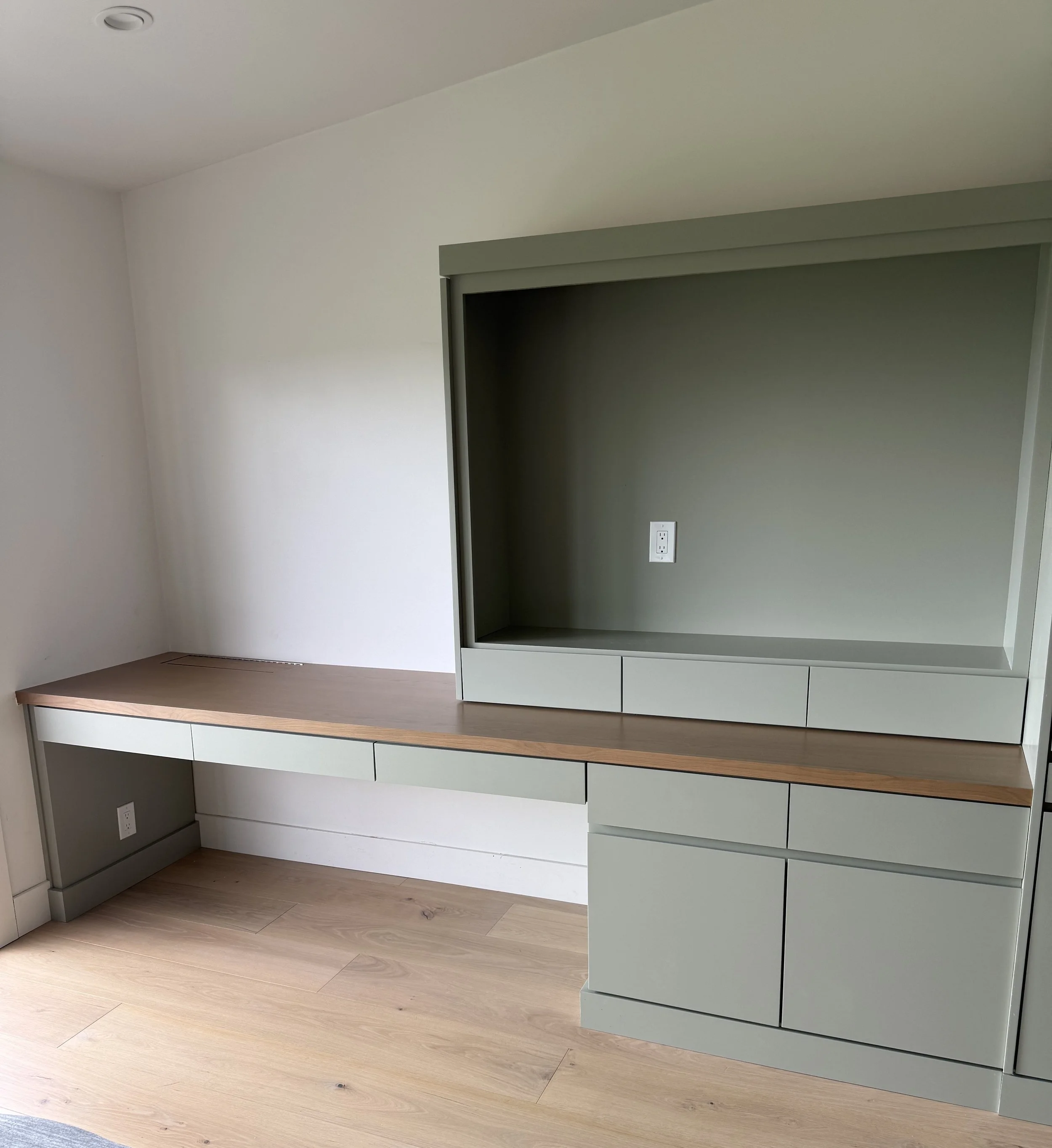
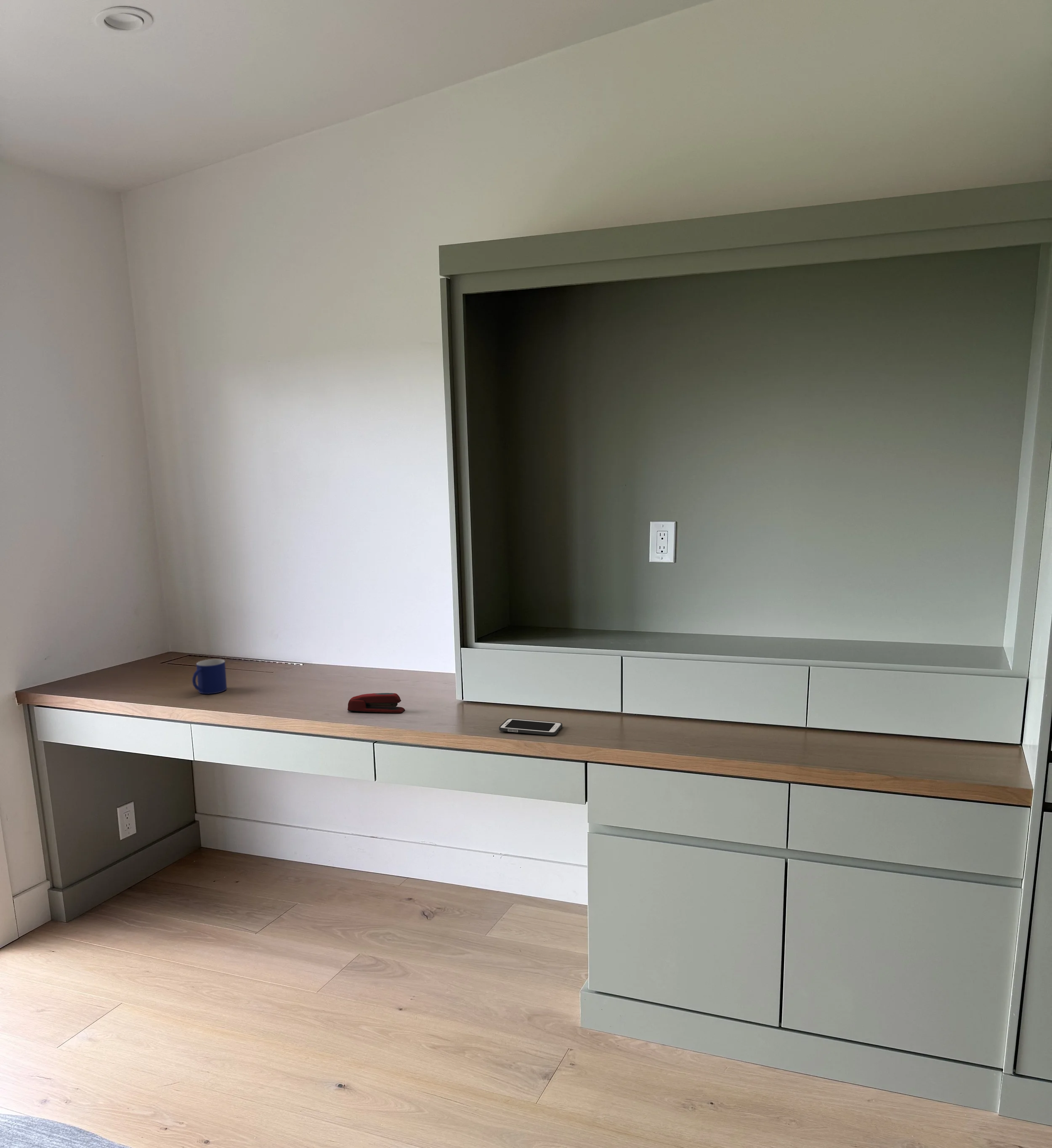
+ cell phone [499,718,563,736]
+ stapler [347,693,405,714]
+ mug [192,658,227,695]
